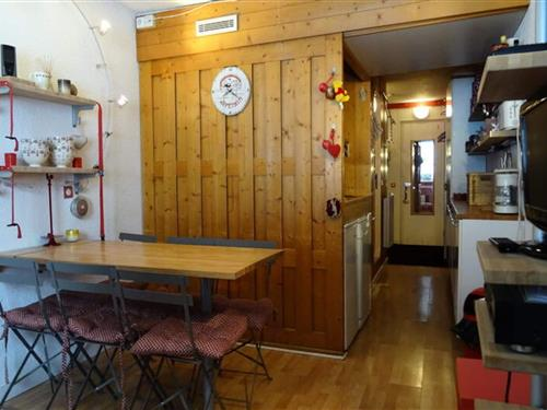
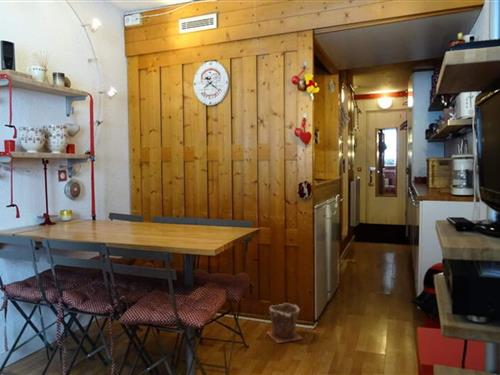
+ plant pot [266,302,304,344]
